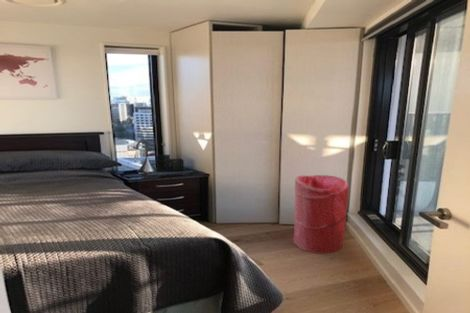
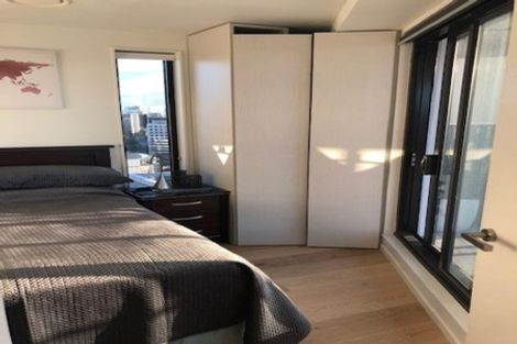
- laundry hamper [293,174,350,255]
